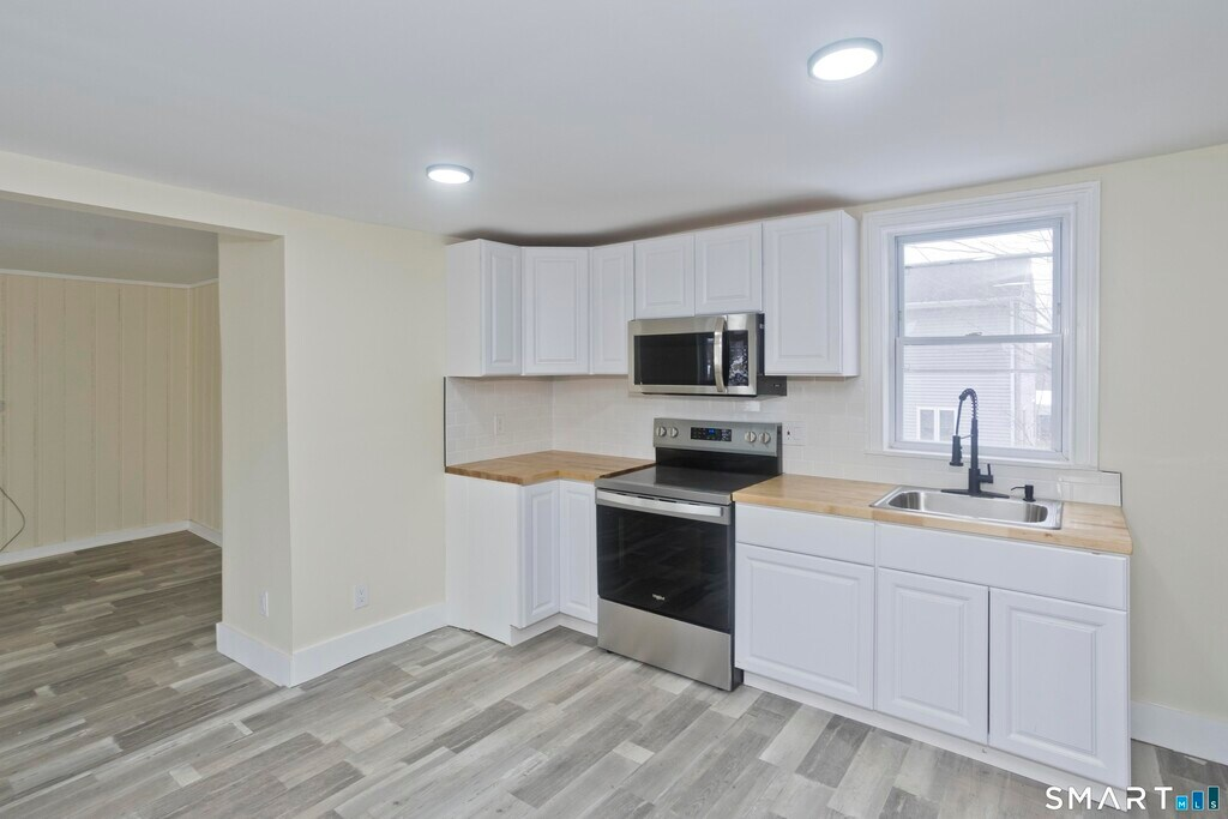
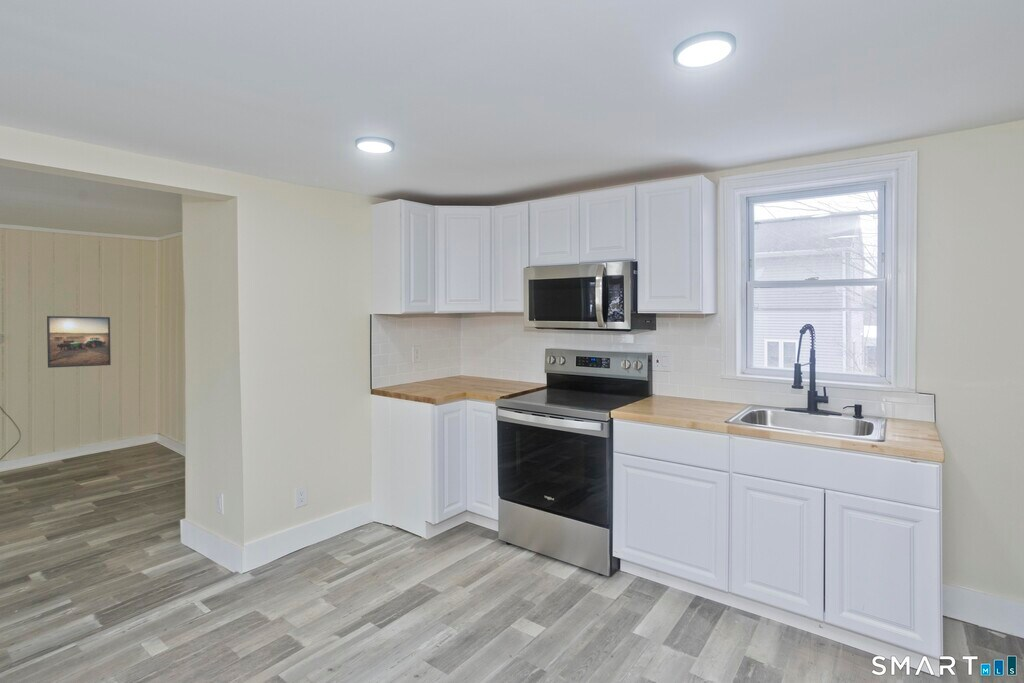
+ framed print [46,315,112,369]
